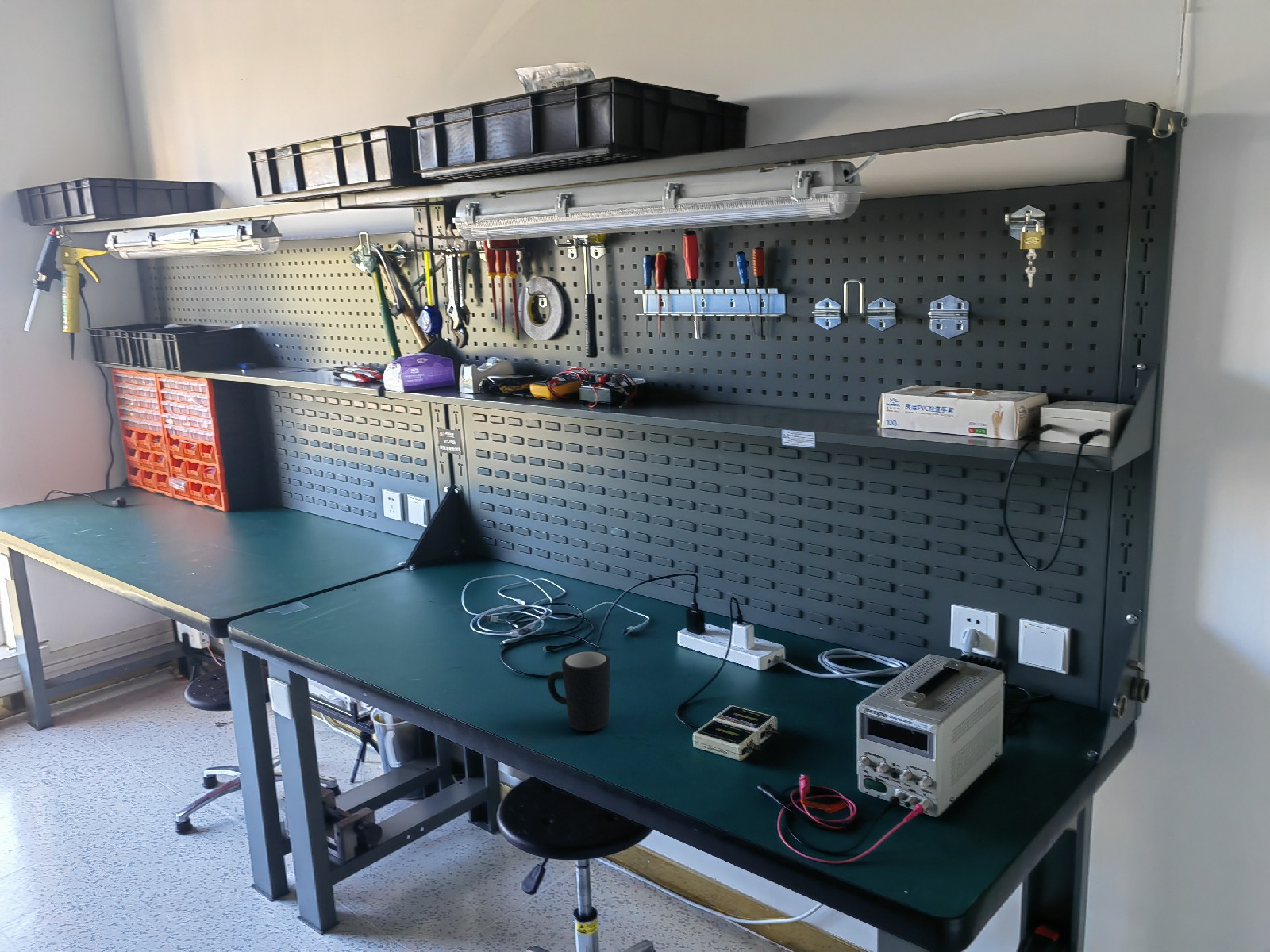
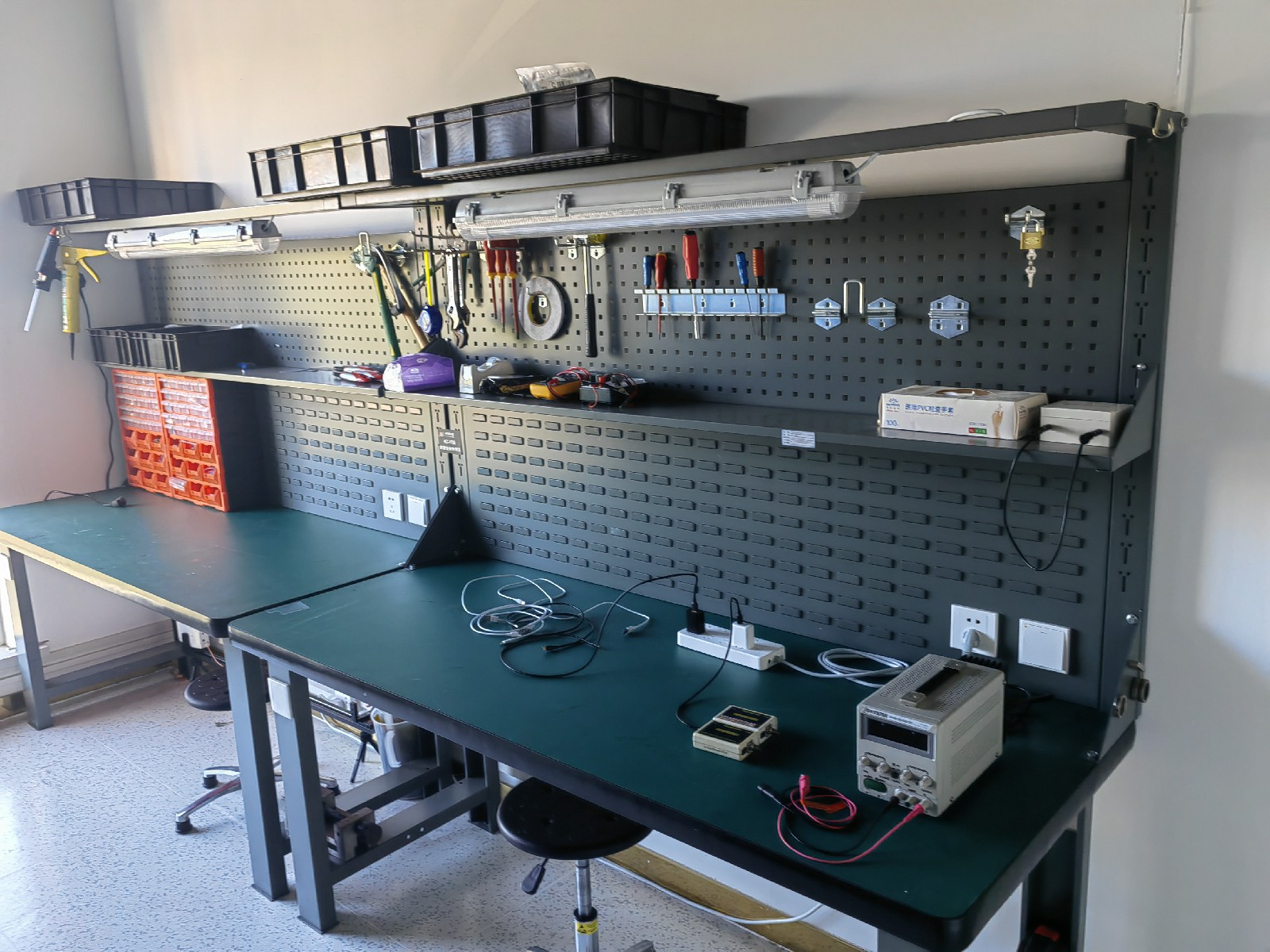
- mug [547,651,611,732]
